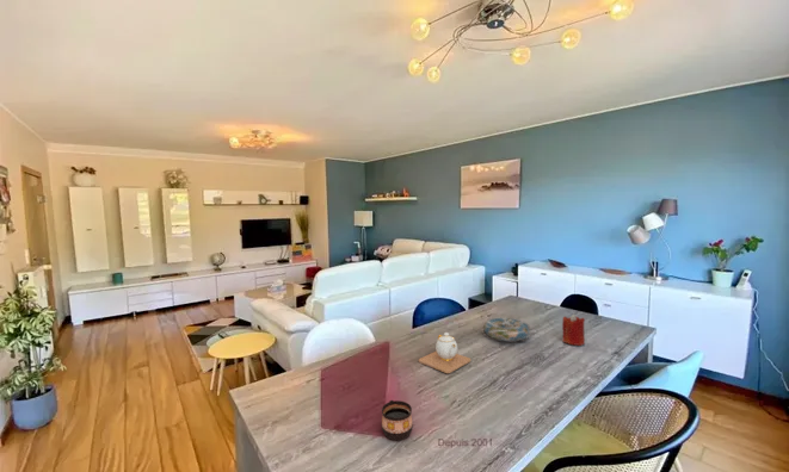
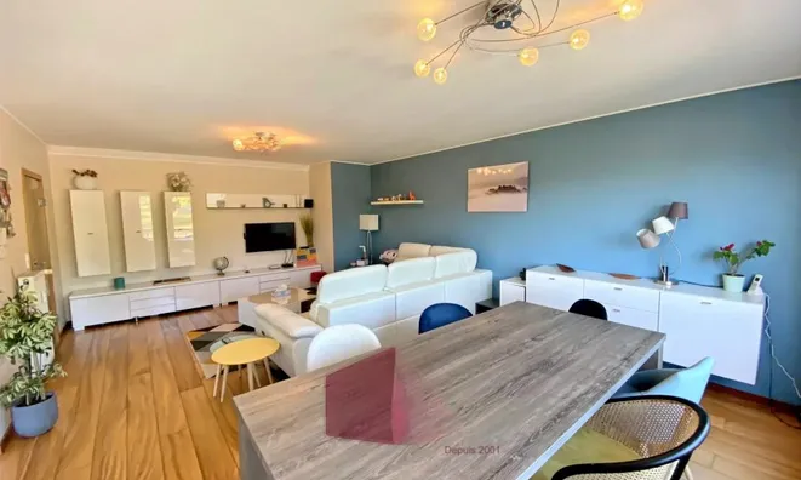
- candle [561,312,586,347]
- teapot [418,331,471,374]
- decorative bowl [482,316,532,343]
- cup [381,399,414,441]
